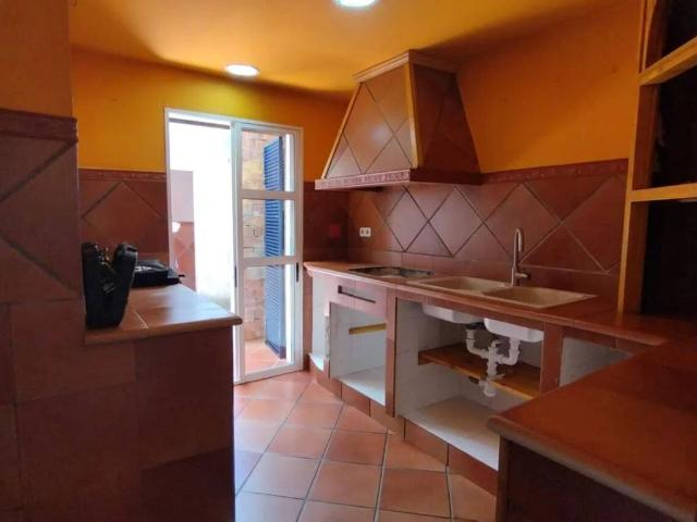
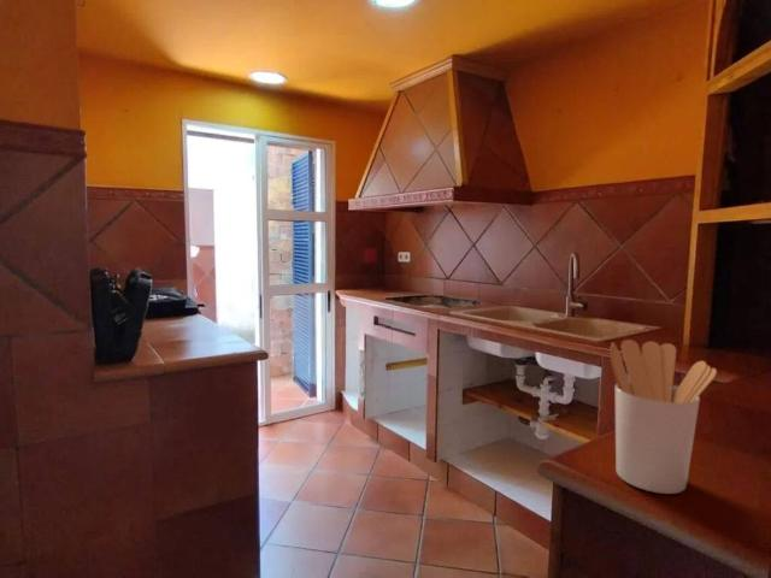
+ utensil holder [608,338,718,495]
